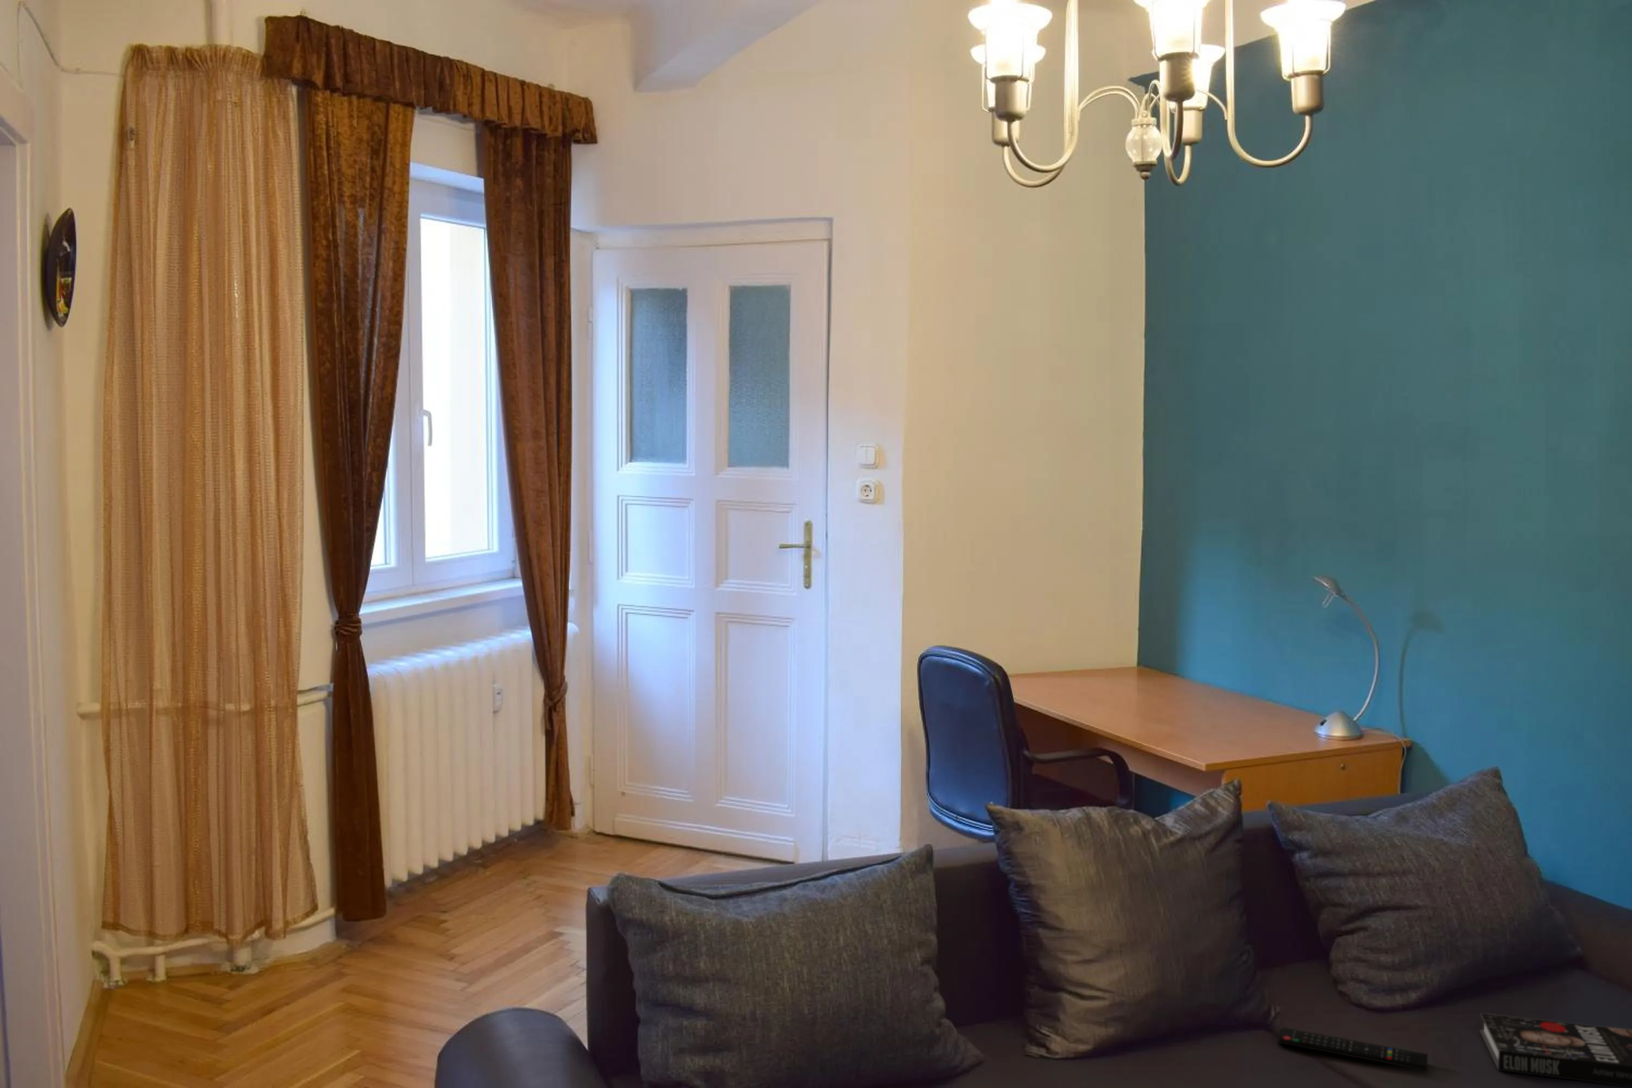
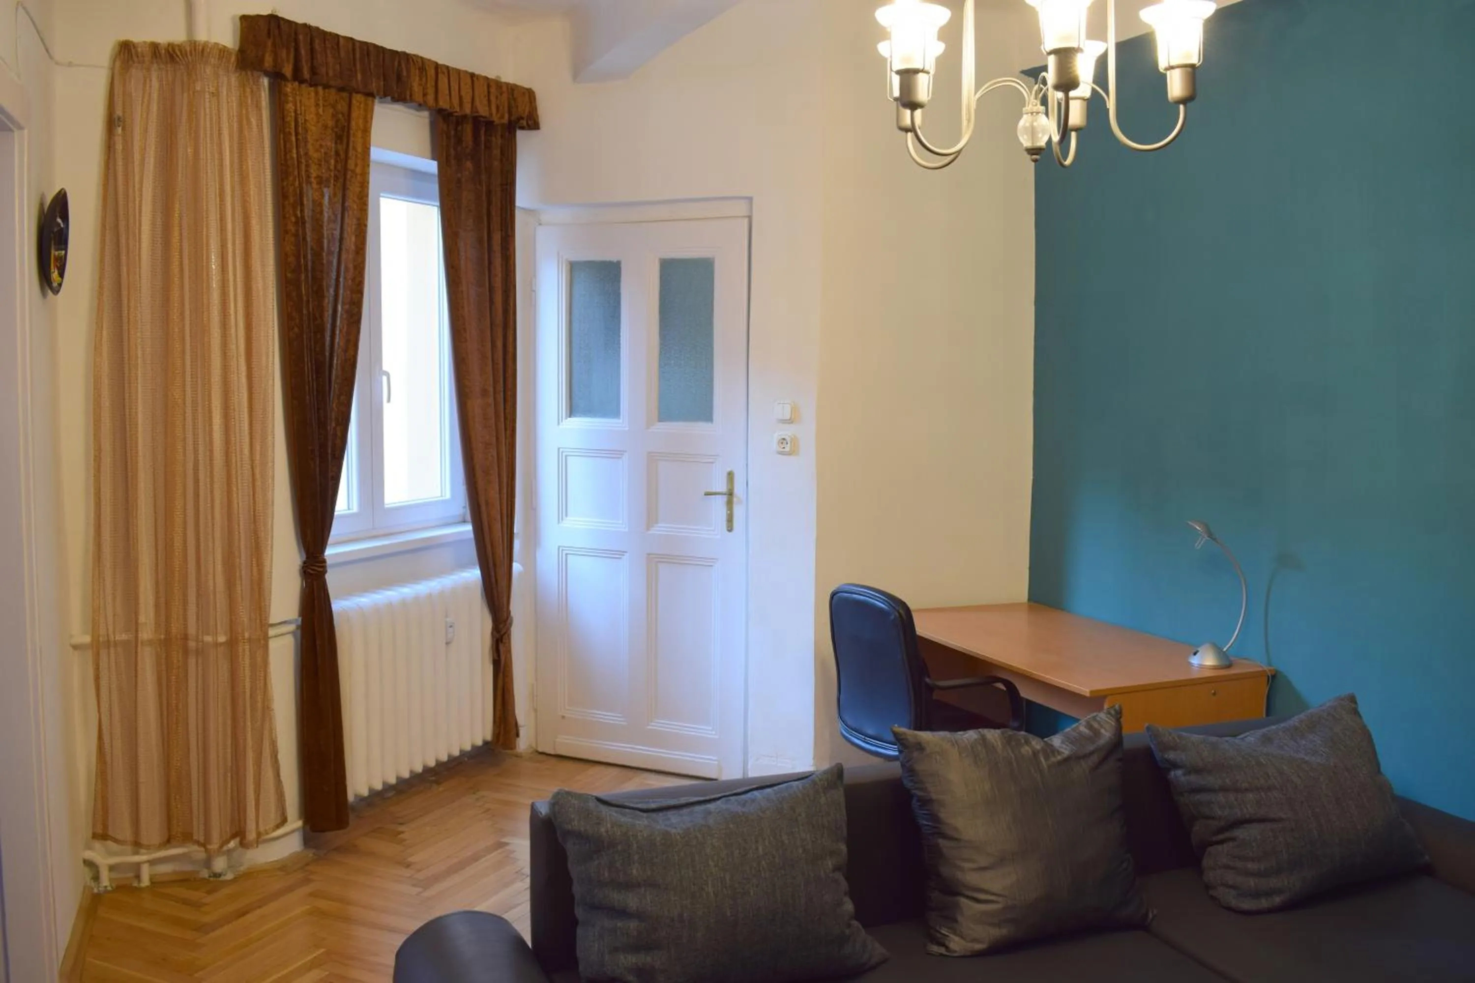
- book [1479,1013,1632,1088]
- remote control [1277,1027,1428,1072]
